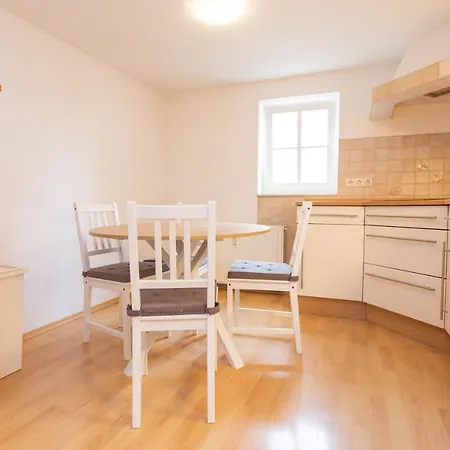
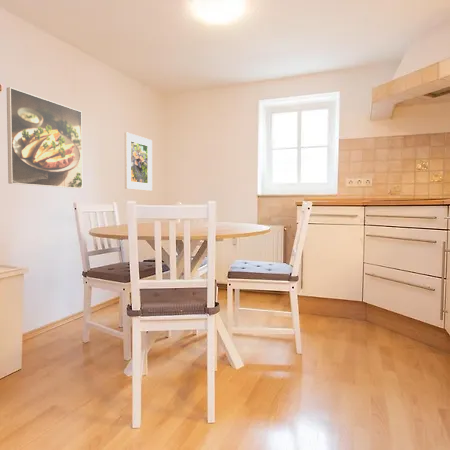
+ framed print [124,131,153,192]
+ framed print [6,86,83,190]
